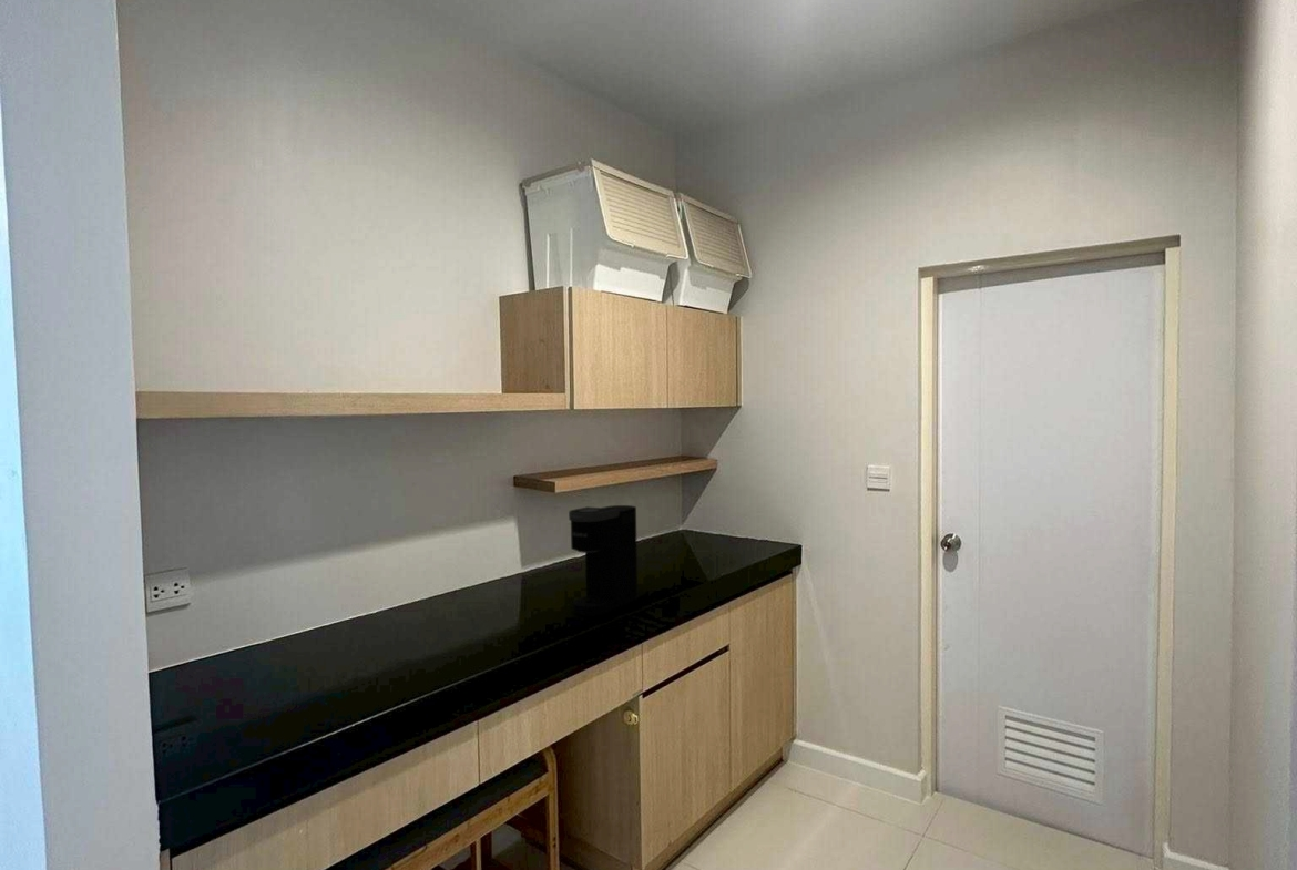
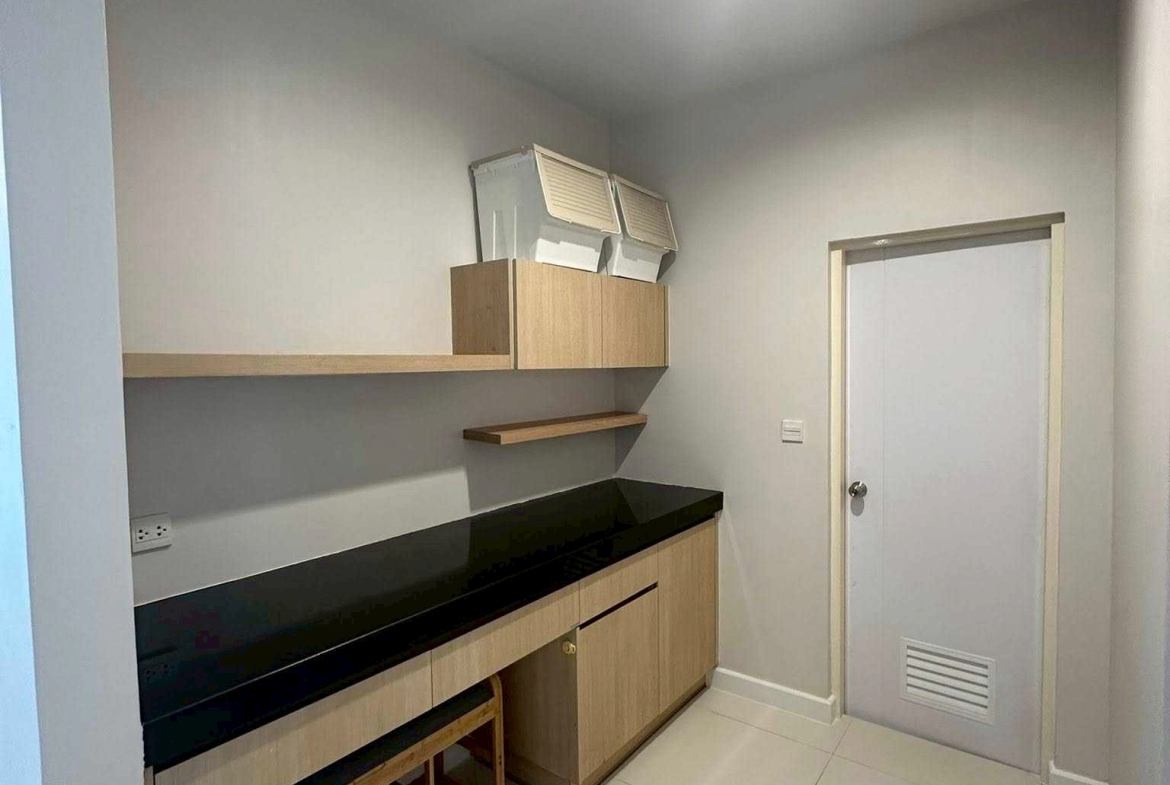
- coffee maker [568,504,639,617]
